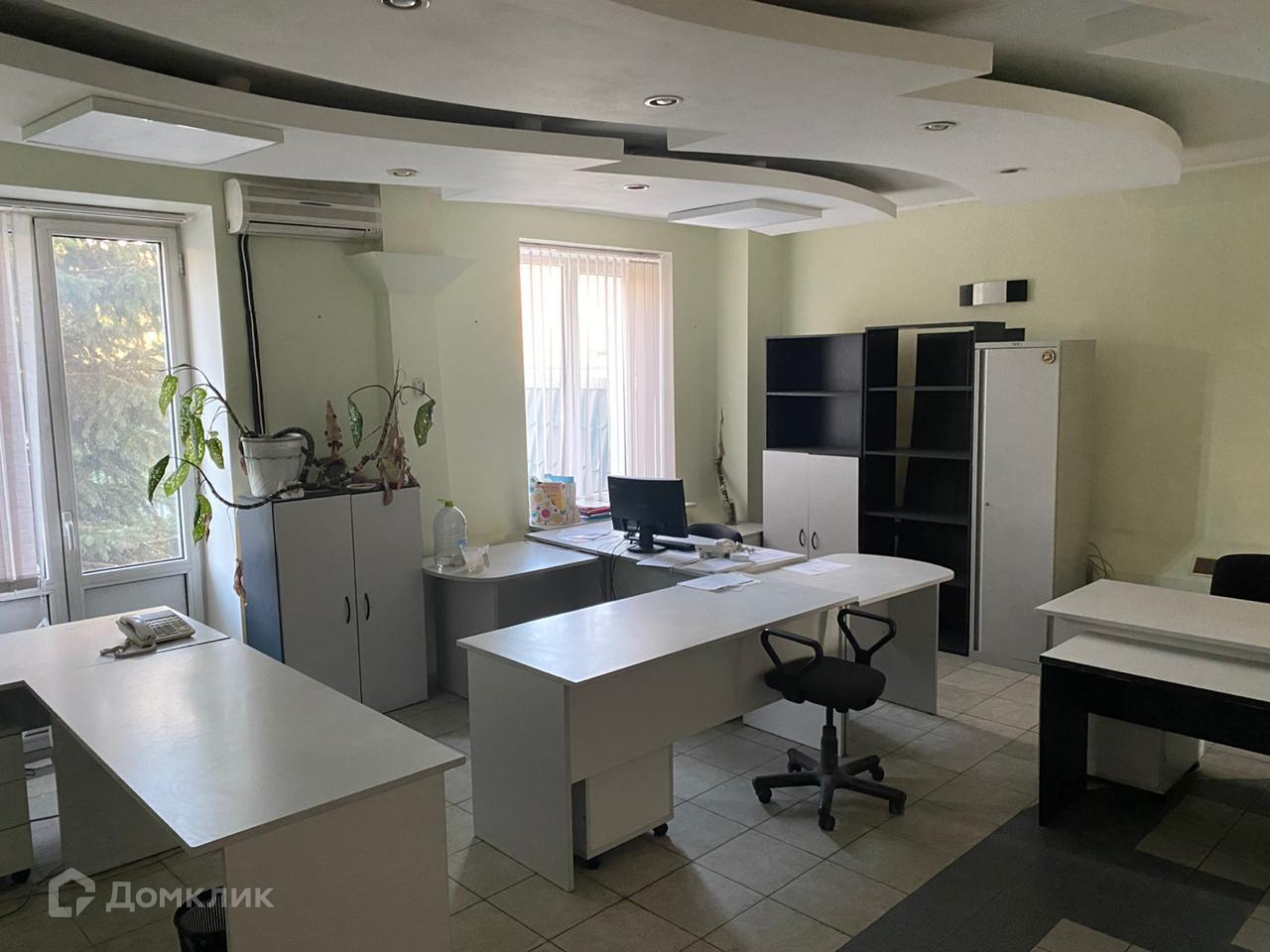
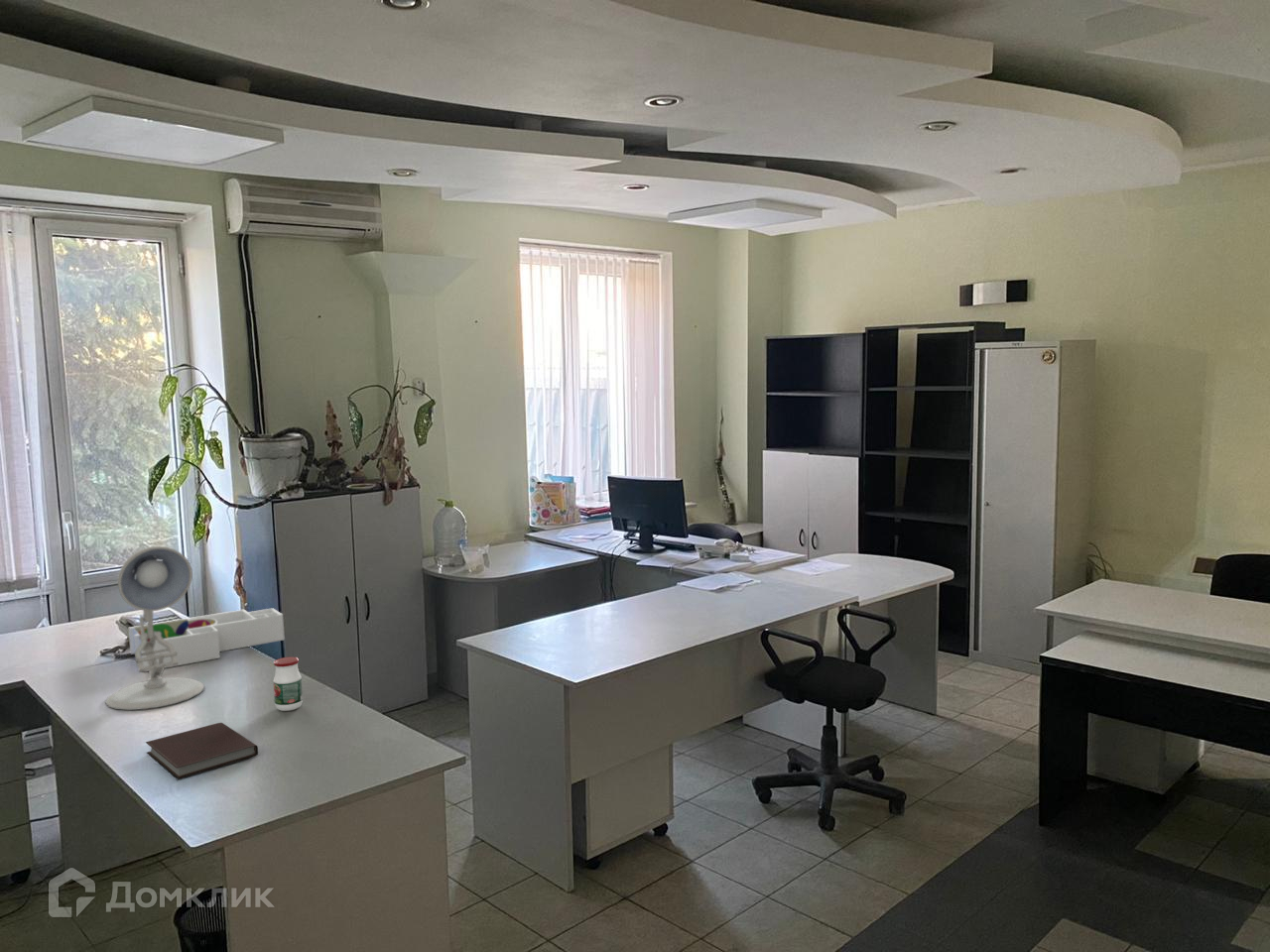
+ desk organizer [128,607,286,672]
+ jar [272,656,304,712]
+ notebook [145,722,259,780]
+ desk lamp [105,545,205,711]
